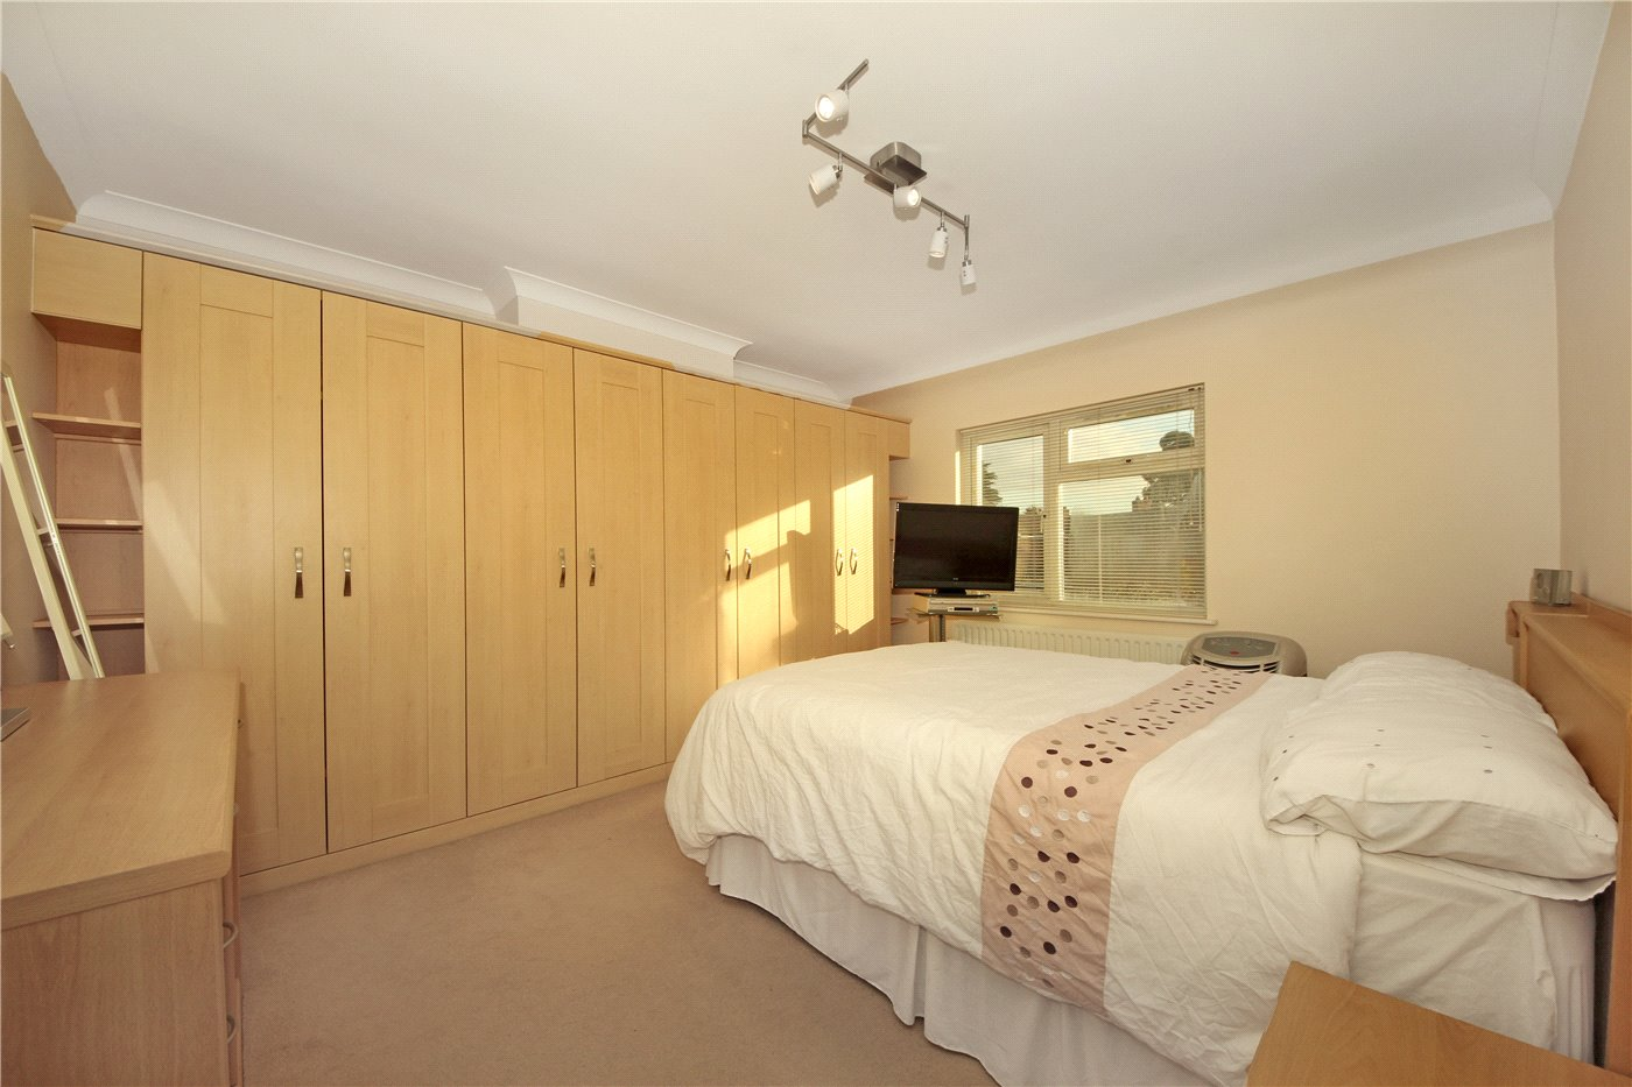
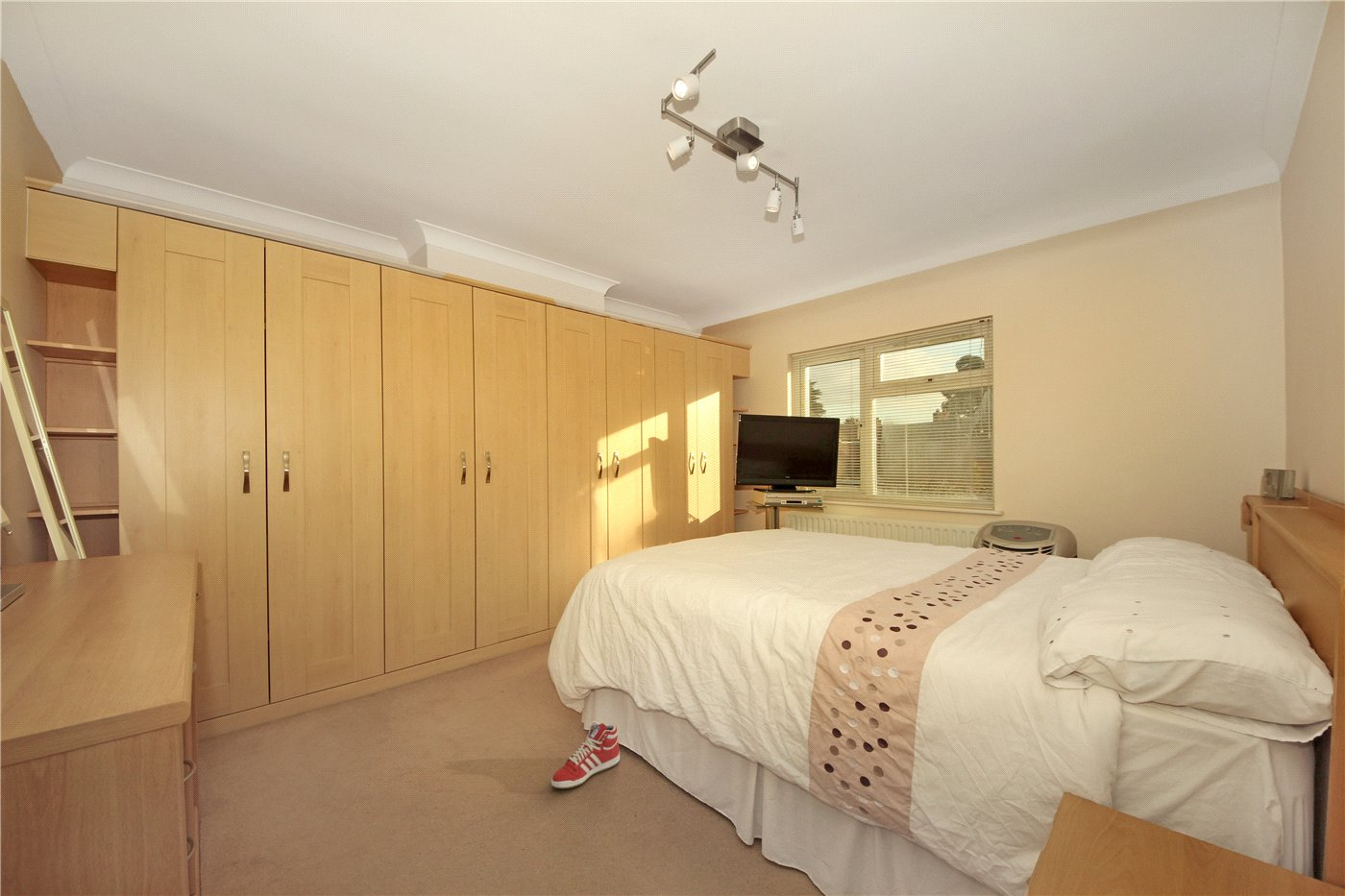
+ sneaker [550,720,621,789]
